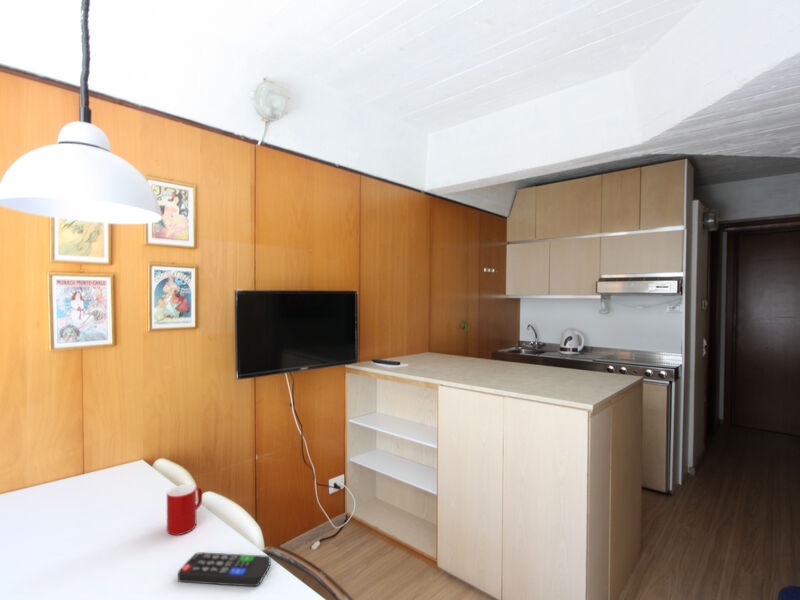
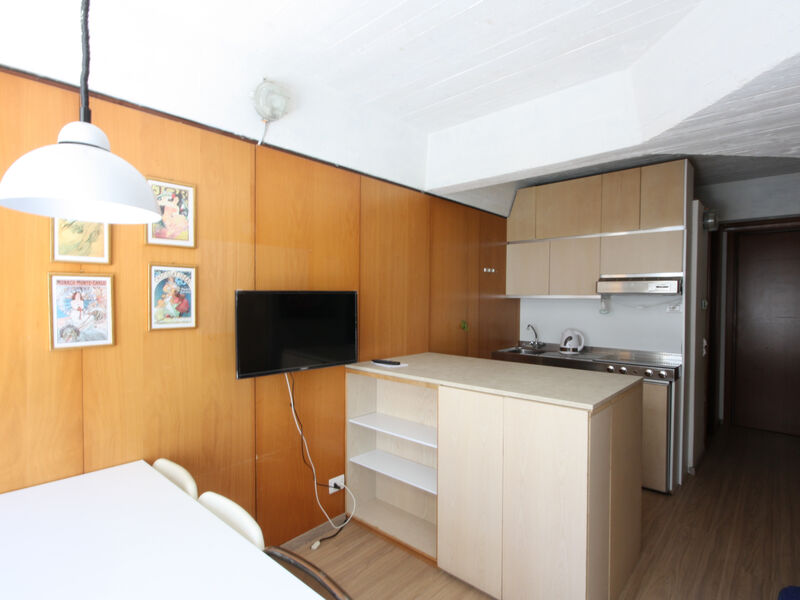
- remote control [177,552,271,587]
- cup [166,483,203,536]
